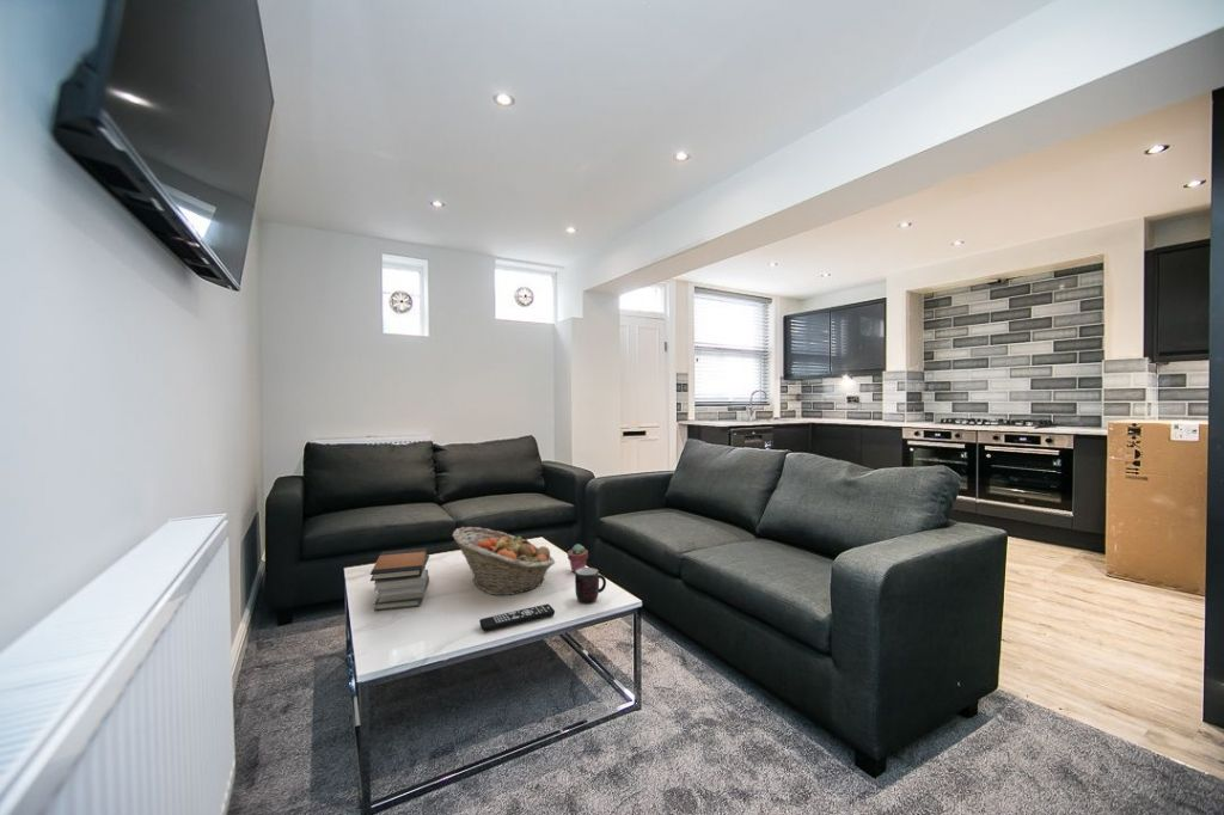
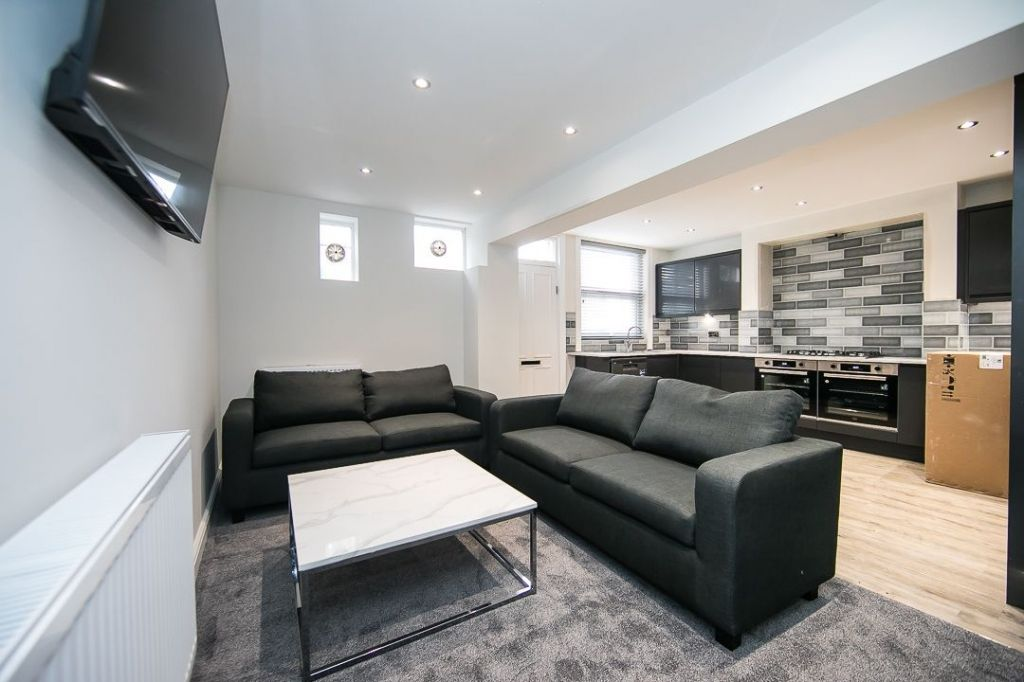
- remote control [478,603,556,632]
- potted succulent [567,543,589,575]
- mug [574,566,607,605]
- book stack [369,547,430,612]
- fruit basket [451,526,556,596]
